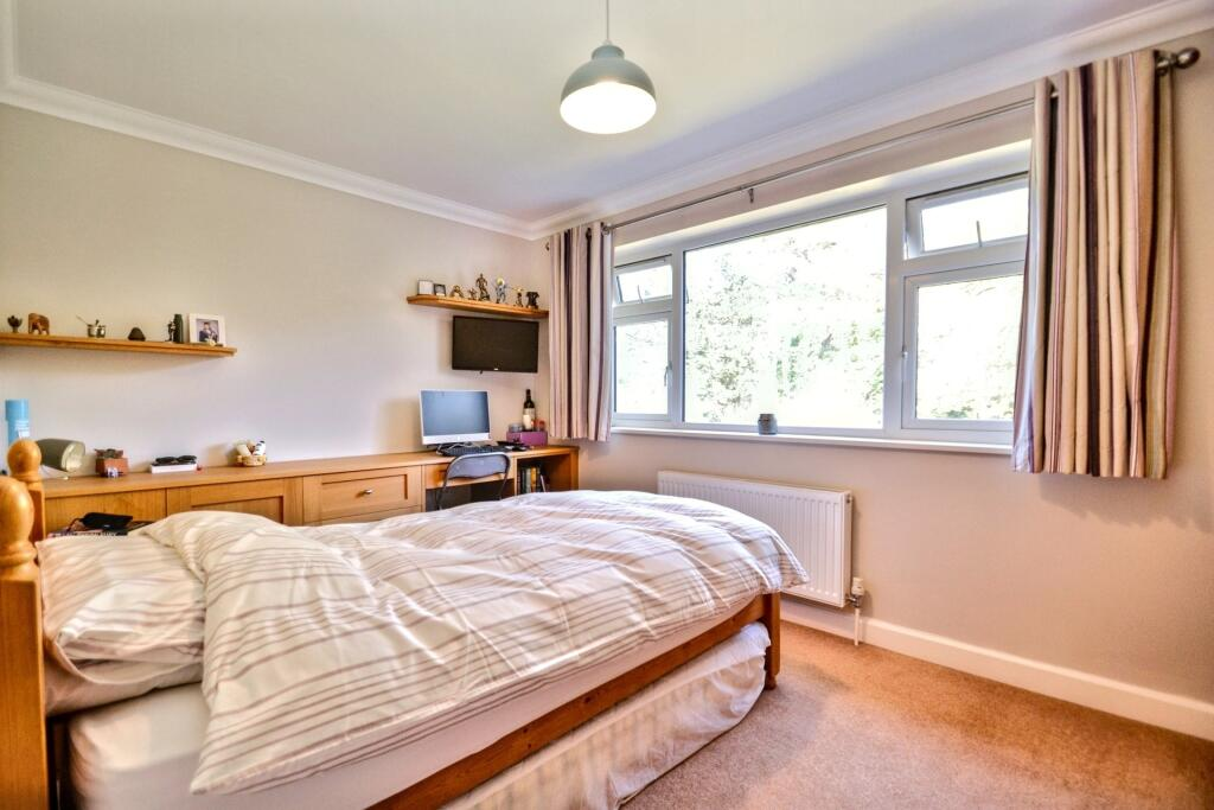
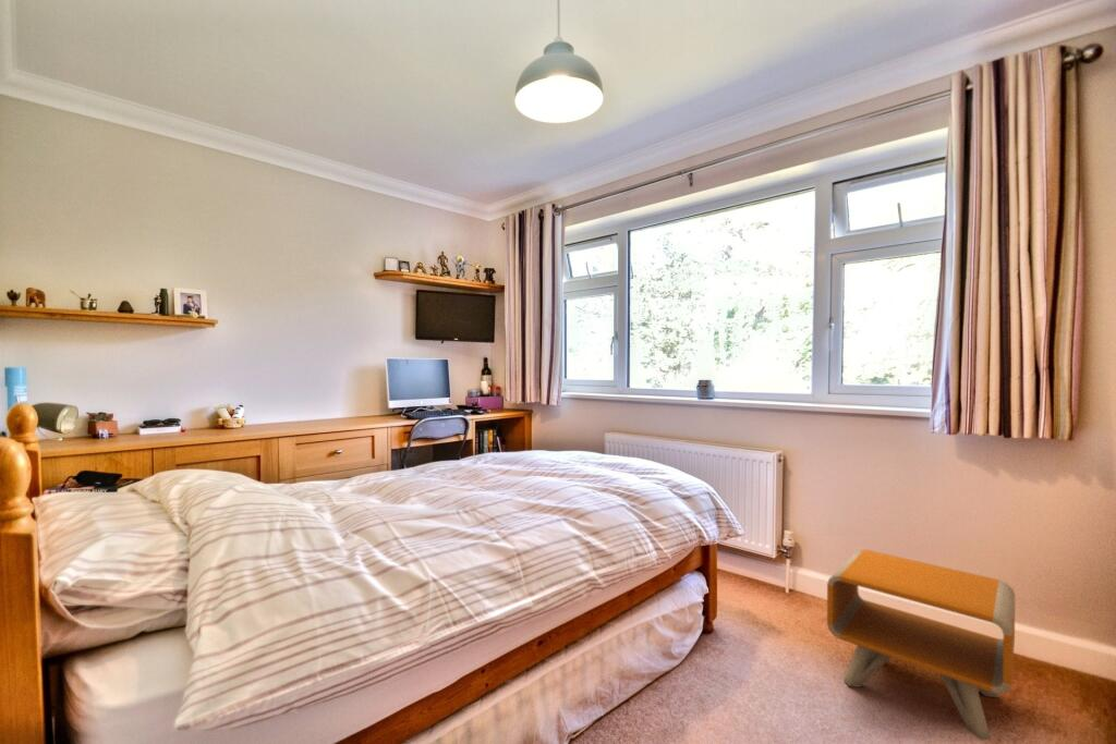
+ nightstand [826,548,1016,741]
